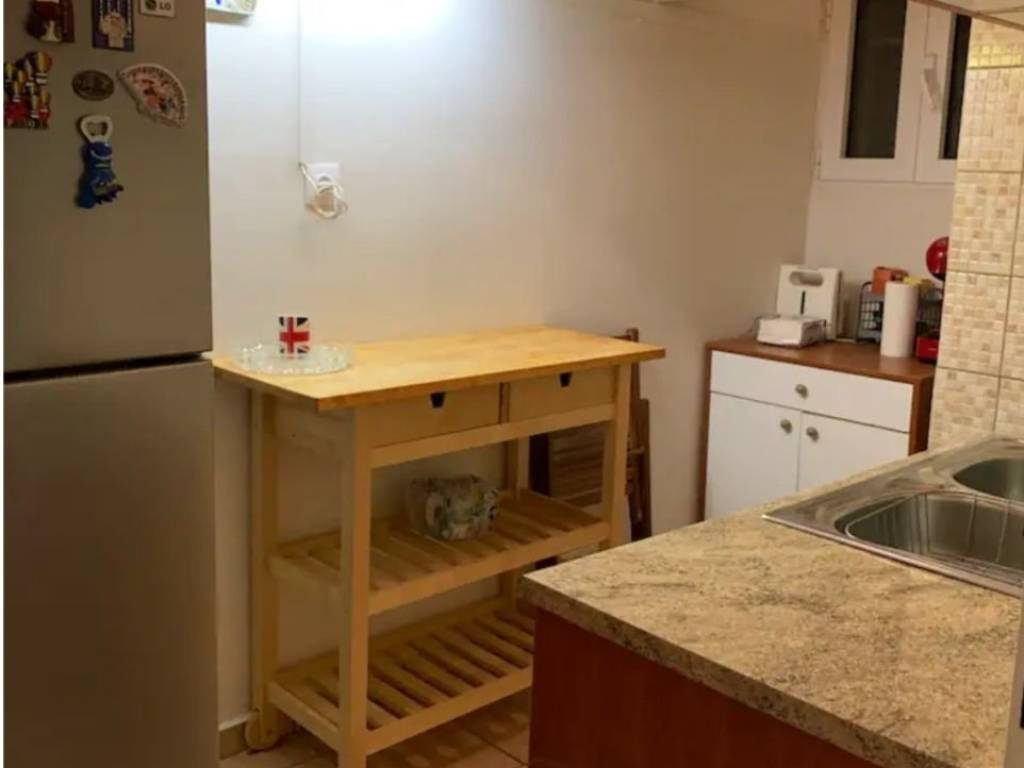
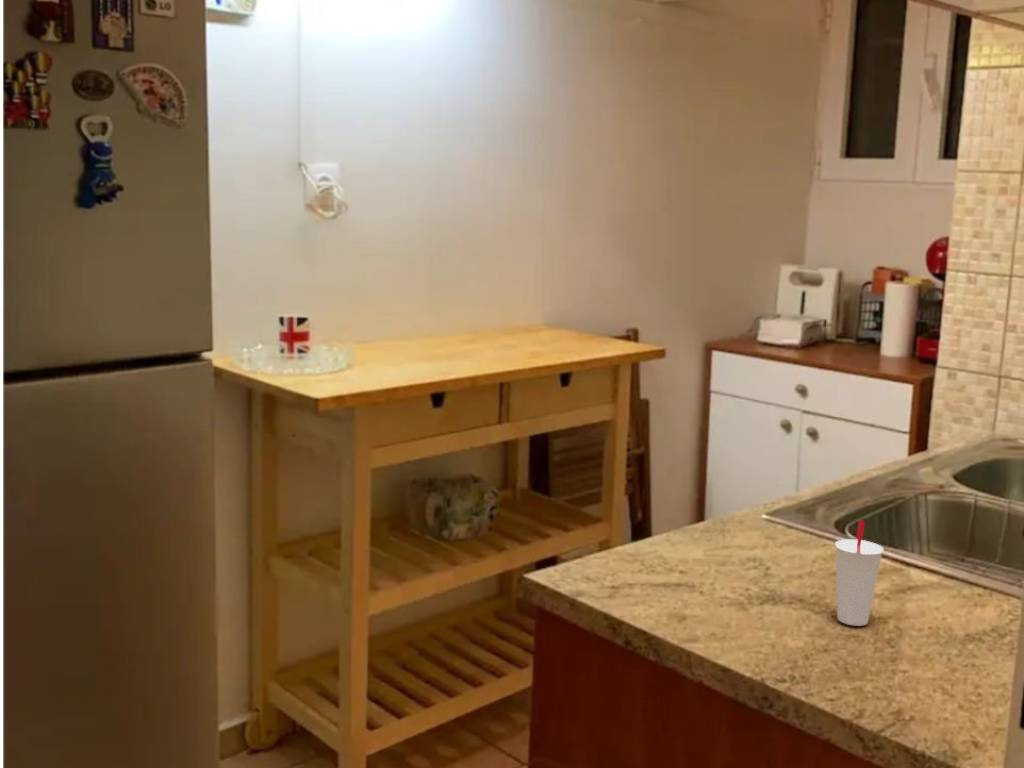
+ cup [834,519,885,627]
